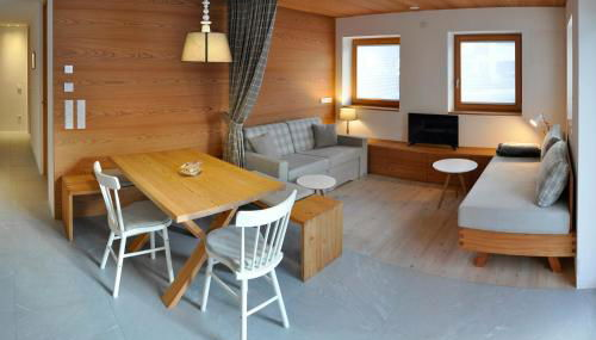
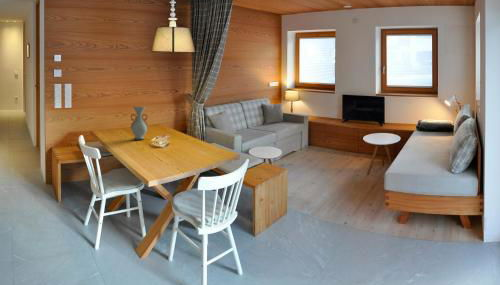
+ vase [130,106,149,140]
